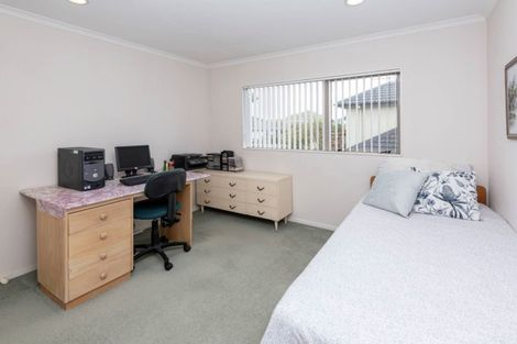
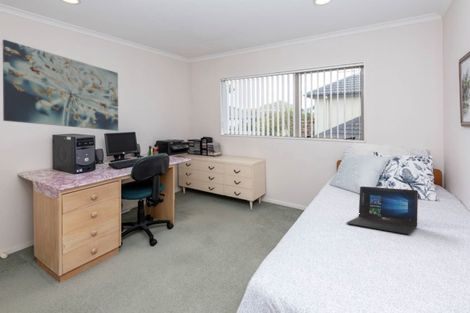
+ wall art [2,39,119,132]
+ laptop [345,185,419,235]
